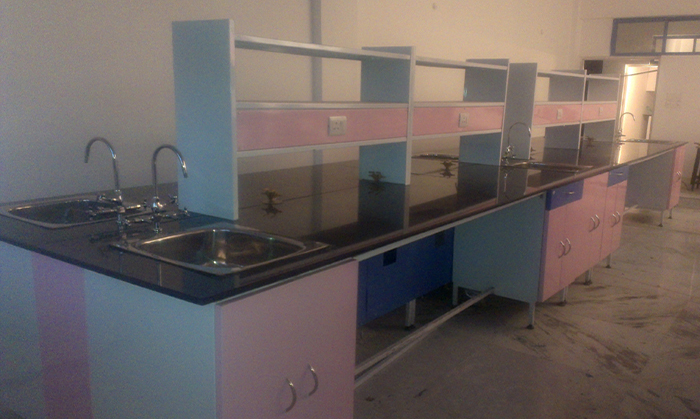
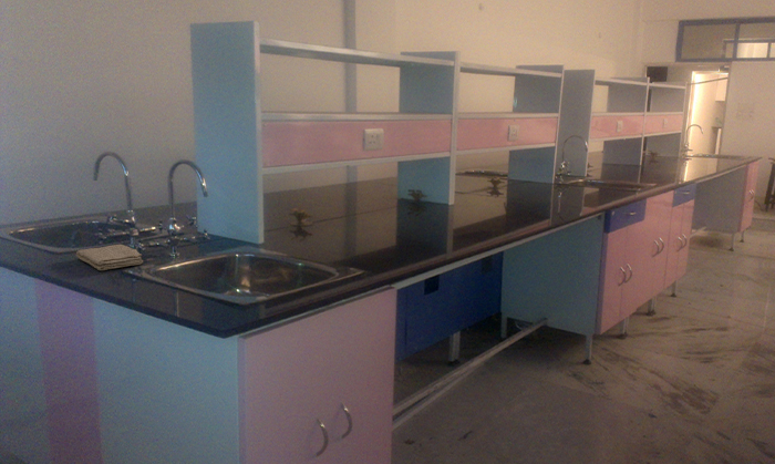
+ washcloth [75,244,144,271]
